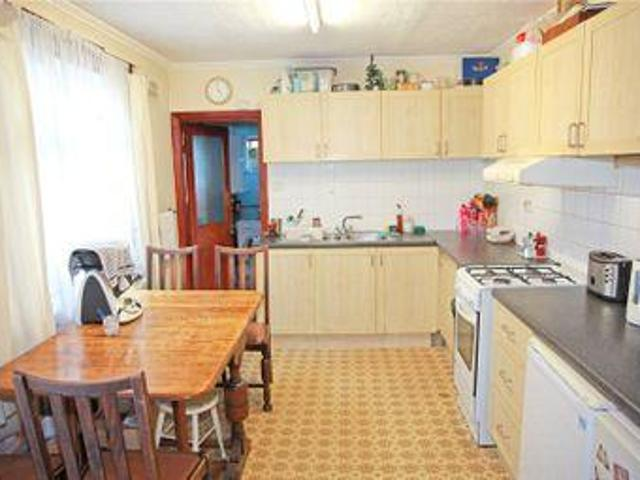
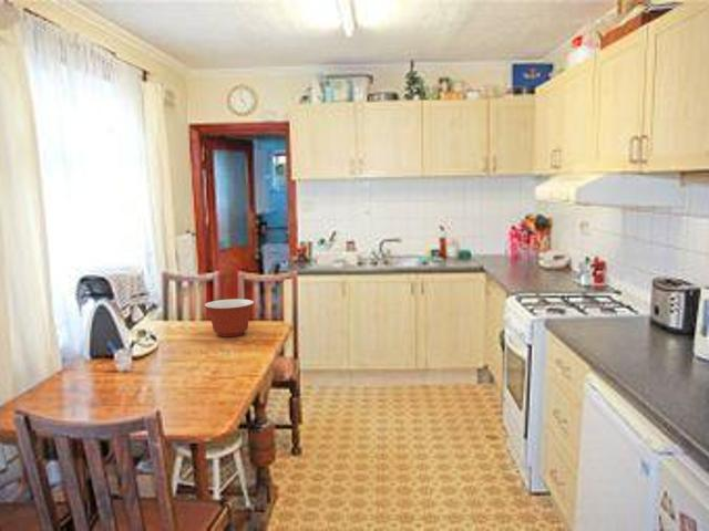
+ mixing bowl [203,298,255,337]
